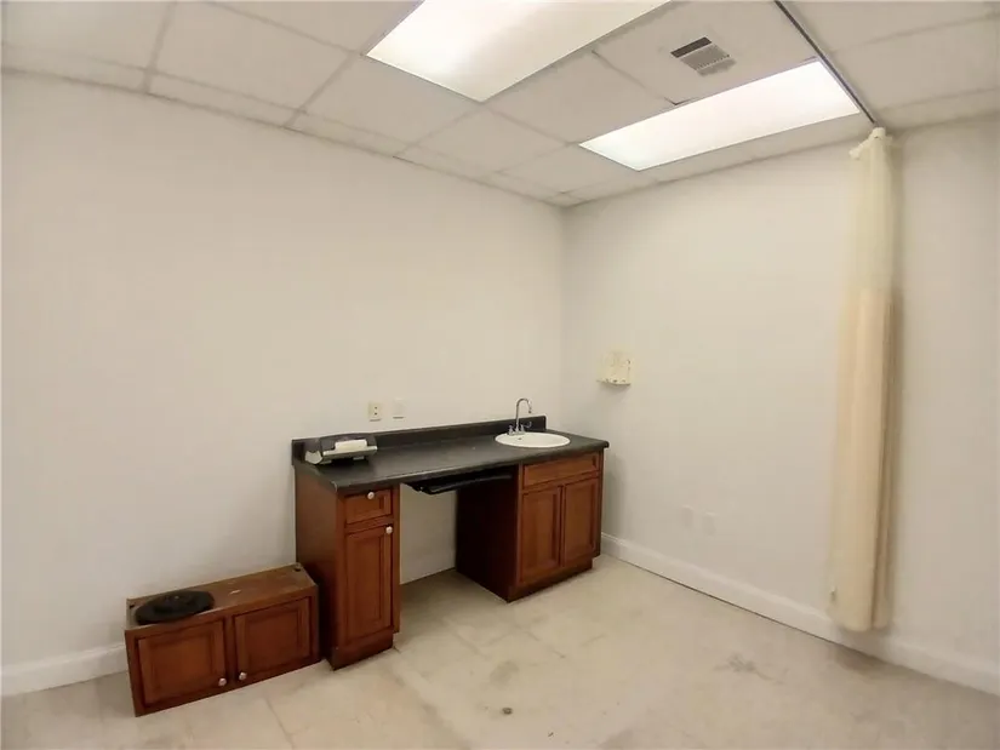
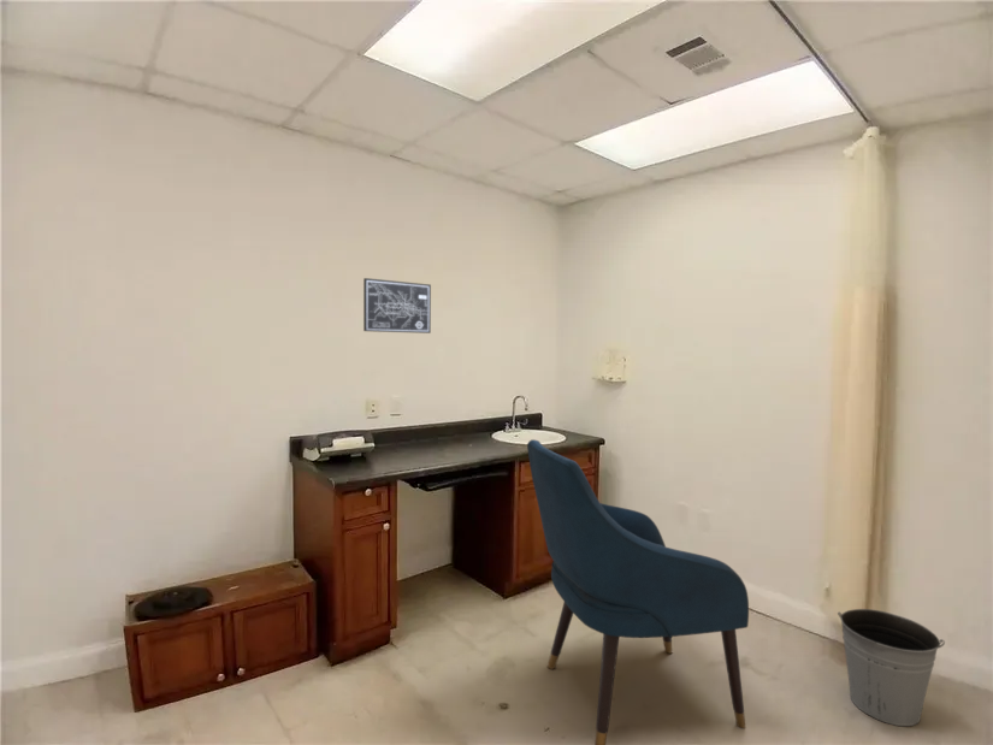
+ bucket [837,608,946,727]
+ chair [526,438,750,745]
+ wall art [362,277,432,335]
